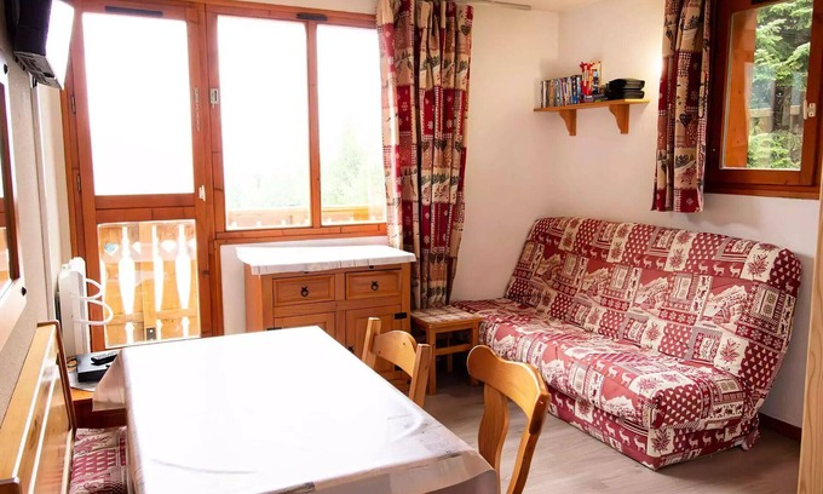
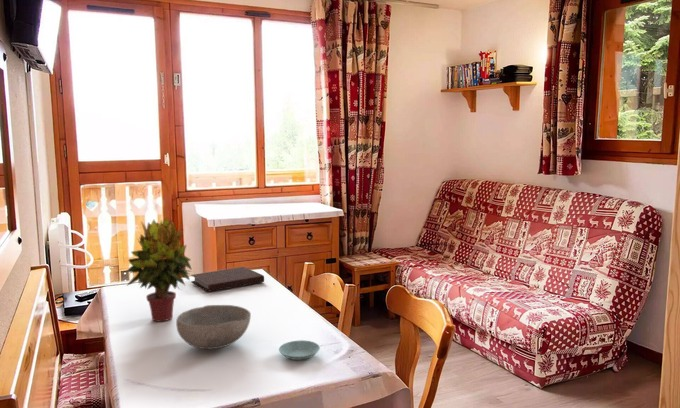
+ bowl [175,304,252,350]
+ notebook [190,266,265,293]
+ potted plant [125,217,193,323]
+ saucer [278,339,321,361]
